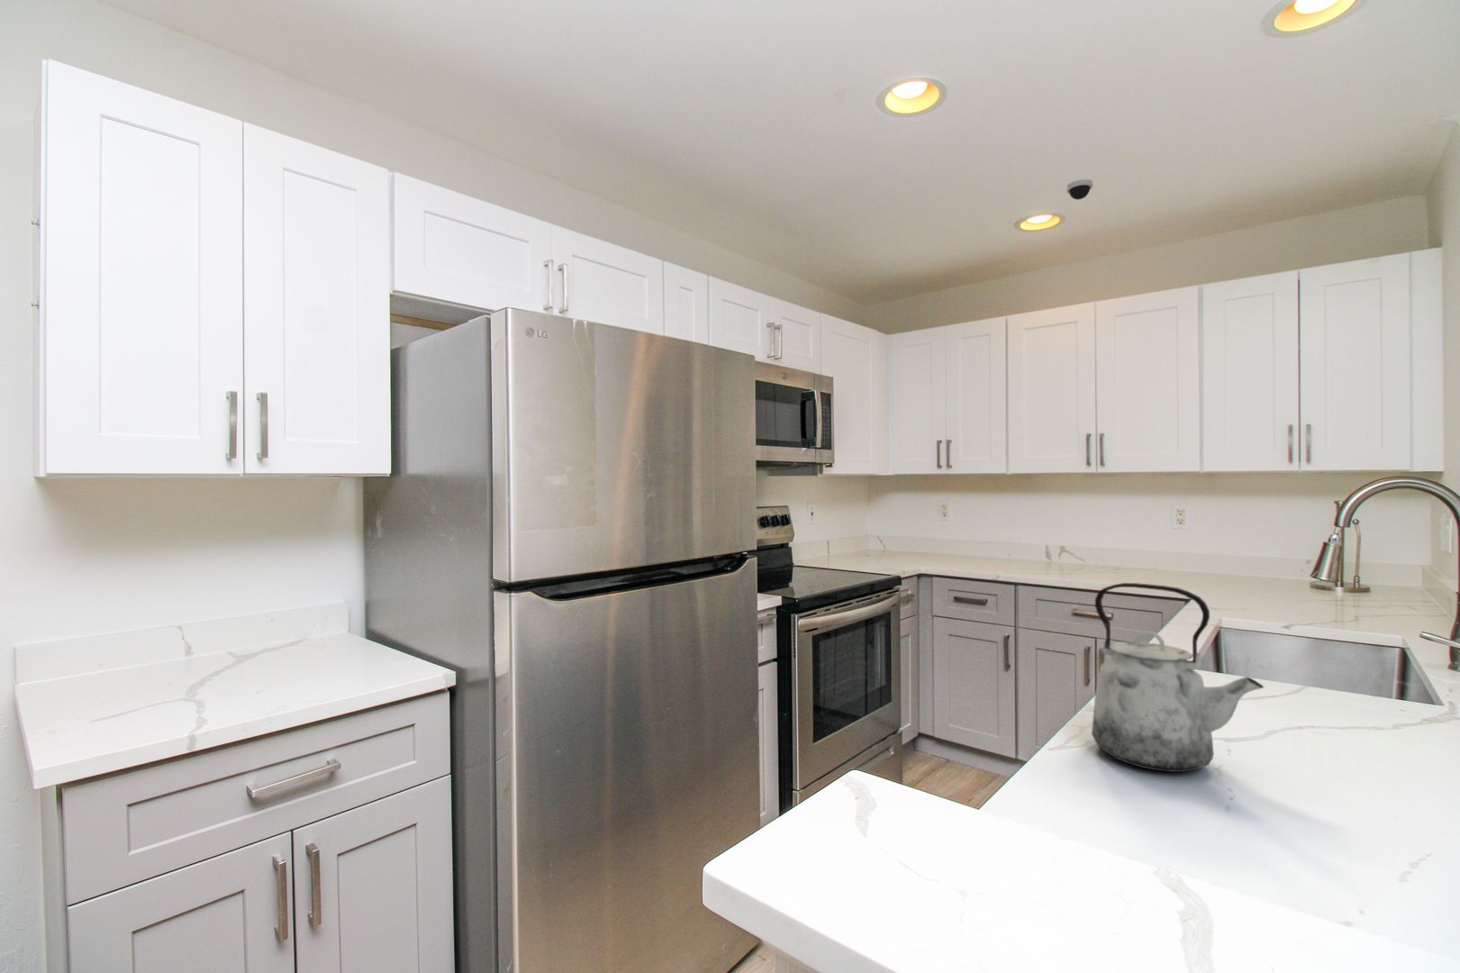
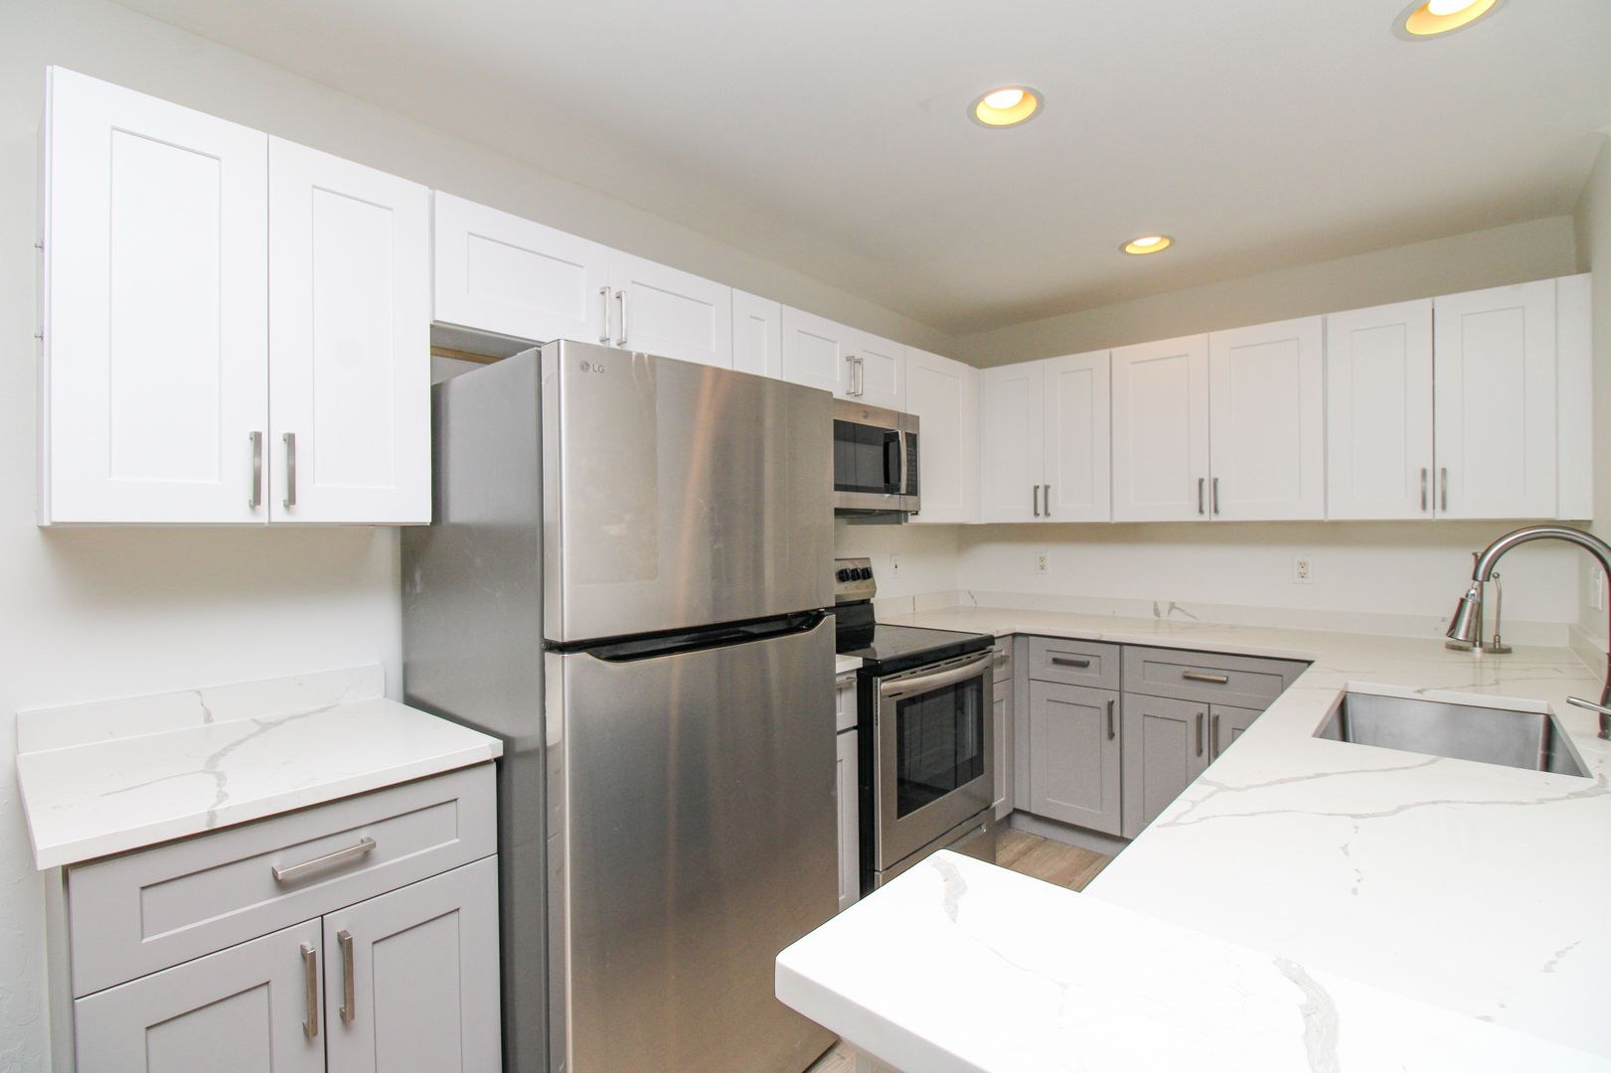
- kettle [1091,582,1265,773]
- dome security camera [1066,178,1093,201]
